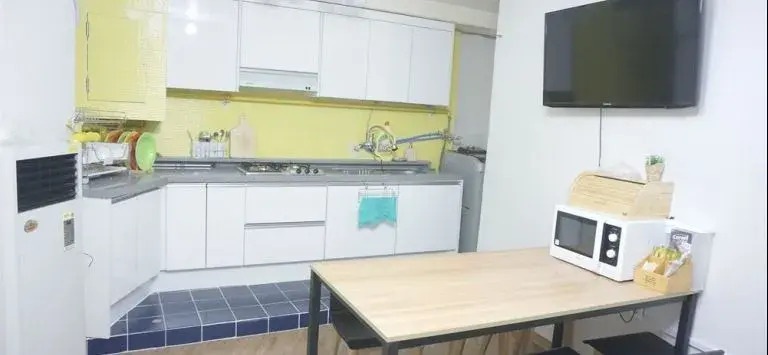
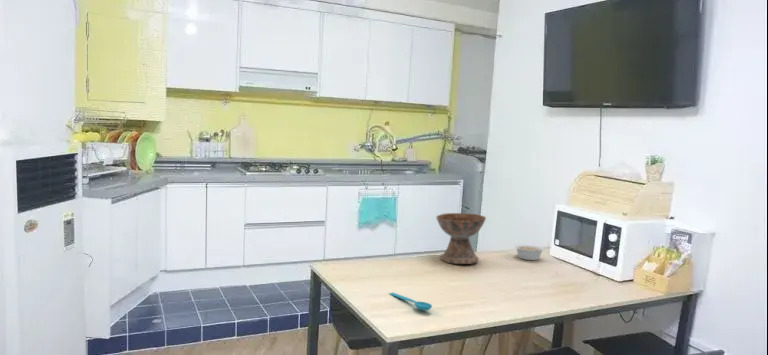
+ ceramic bowl [435,212,487,265]
+ legume [514,243,552,261]
+ spoon [388,292,433,311]
